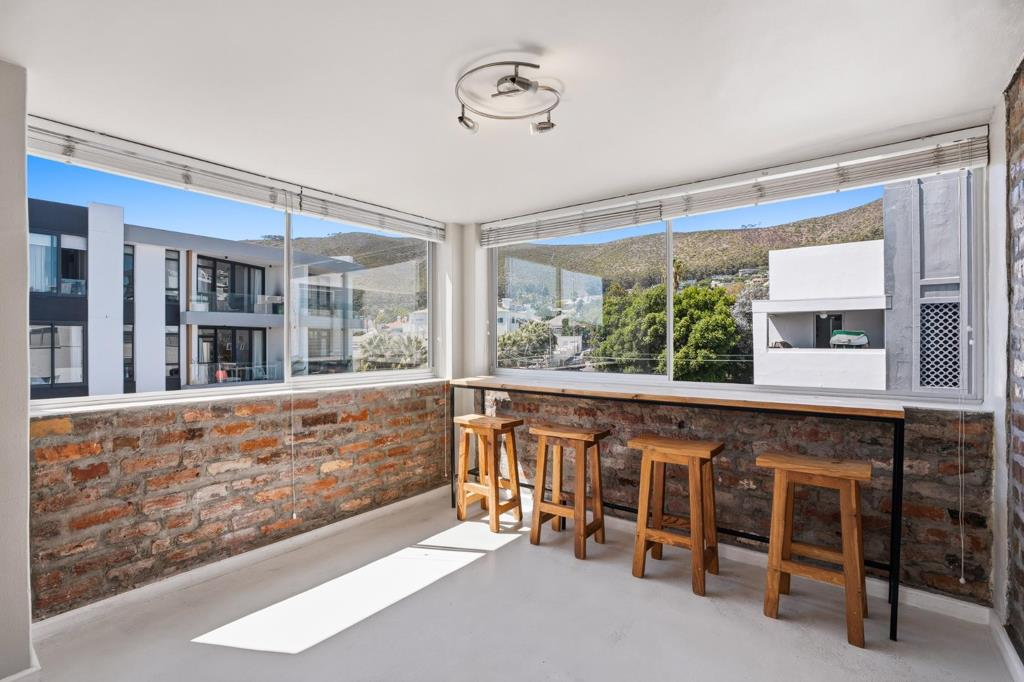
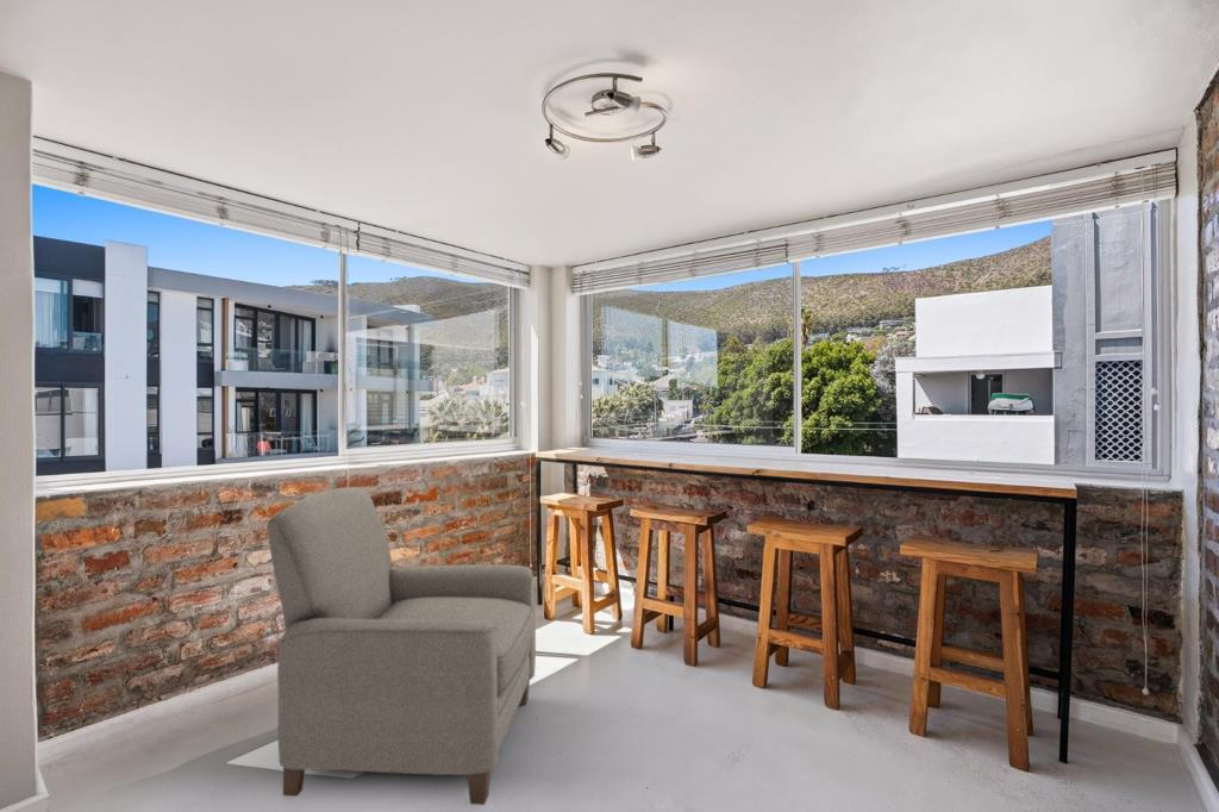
+ chair [267,486,537,806]
